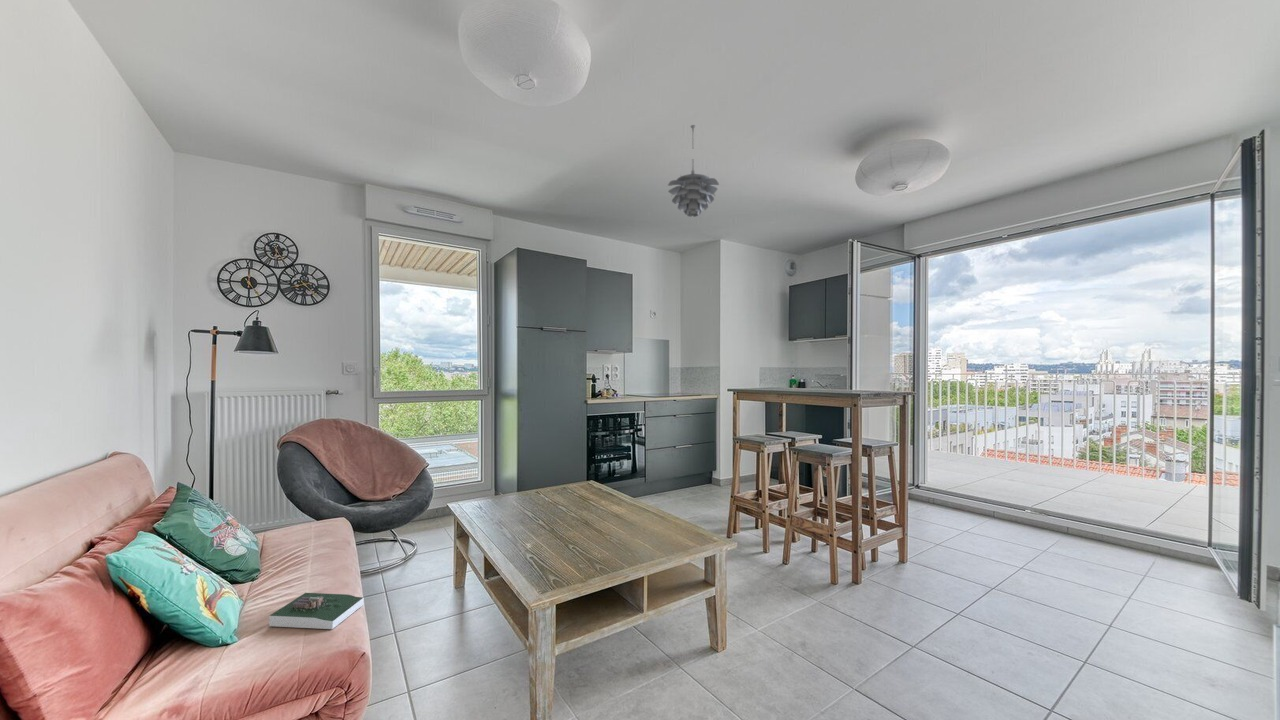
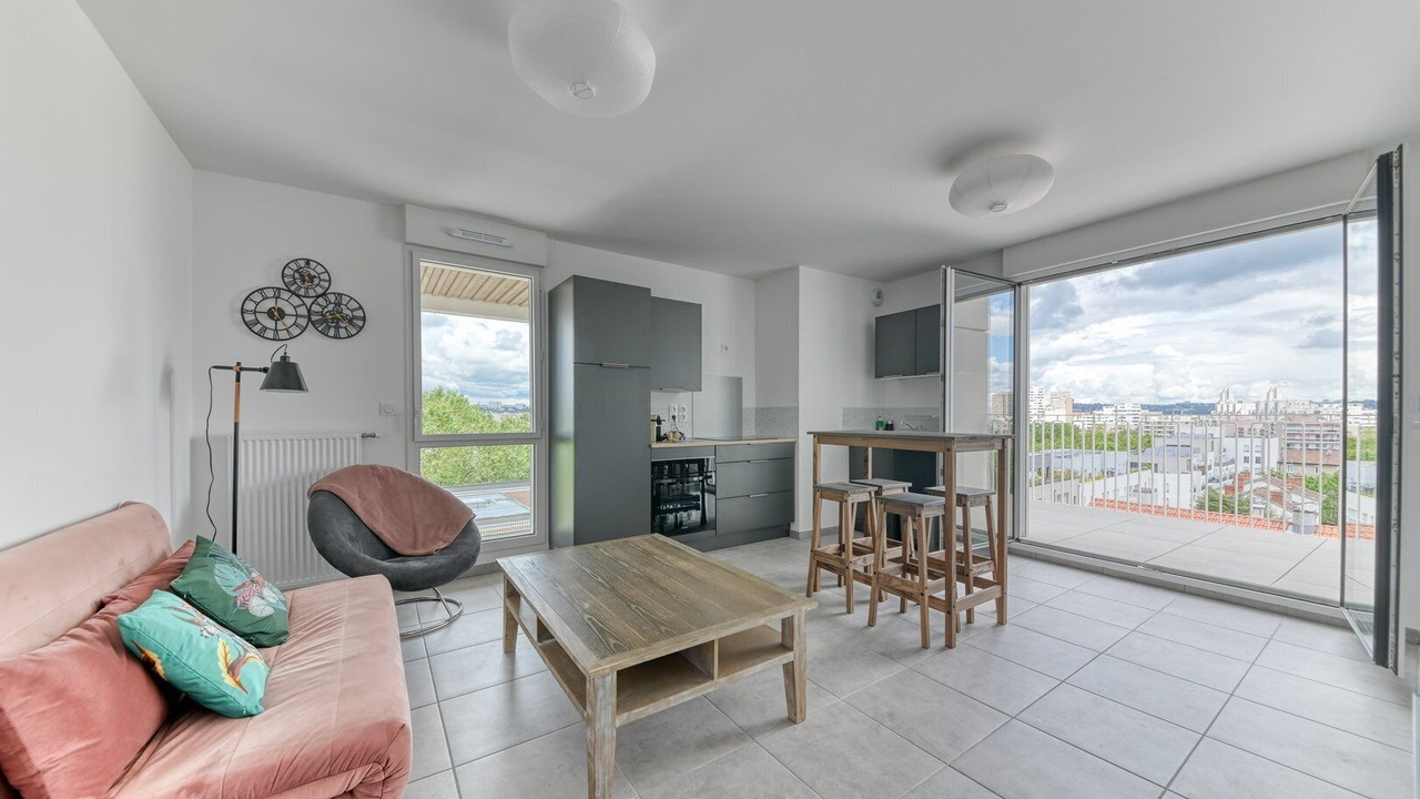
- book [268,592,365,630]
- pendant light [667,124,720,218]
